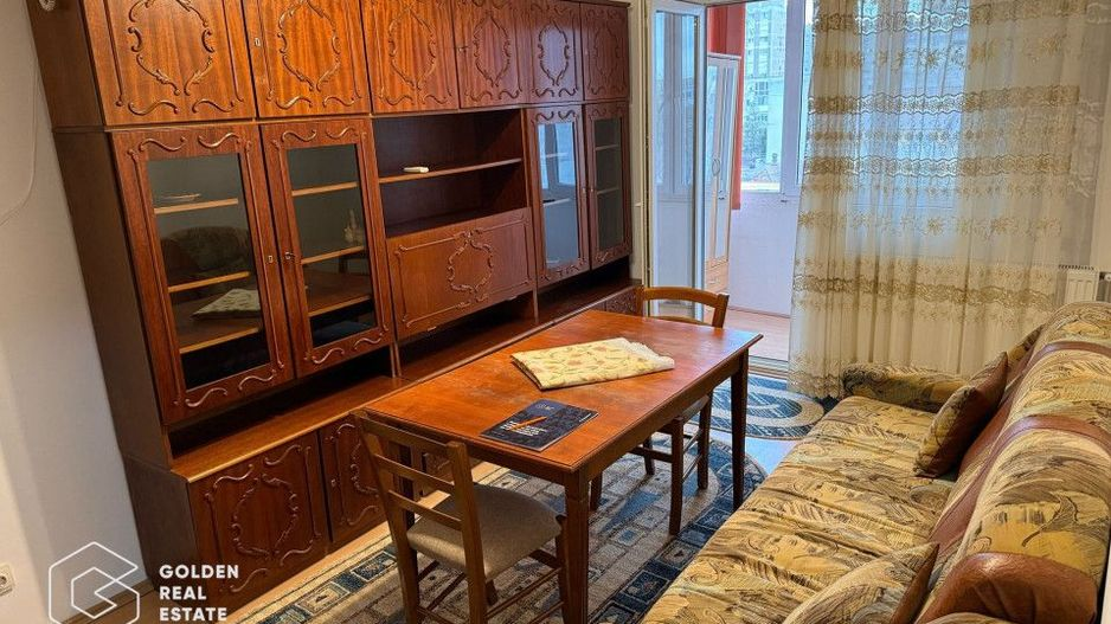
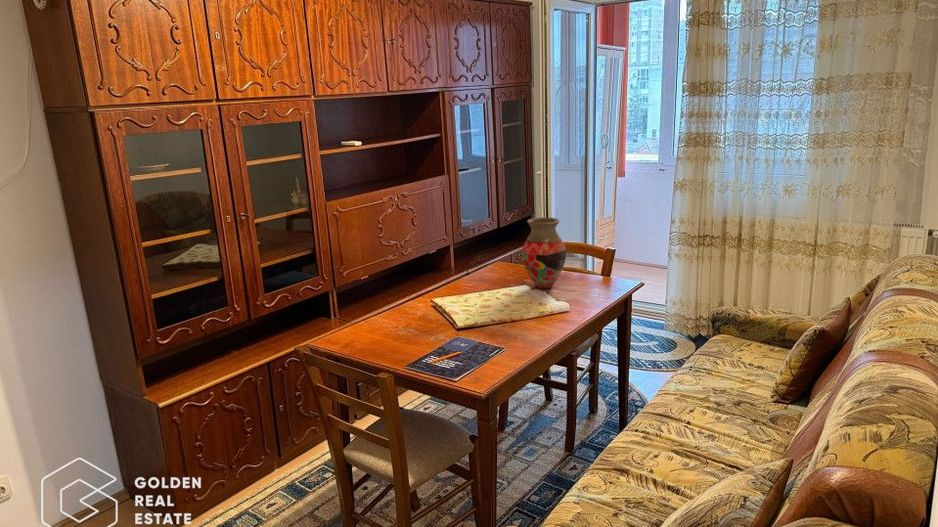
+ vase [521,217,567,289]
